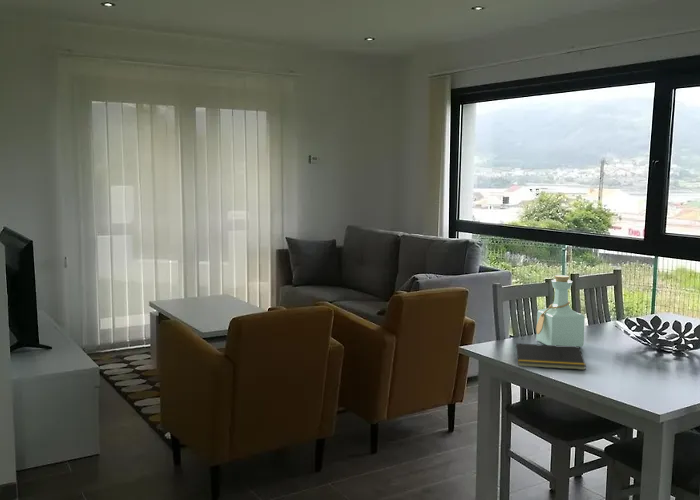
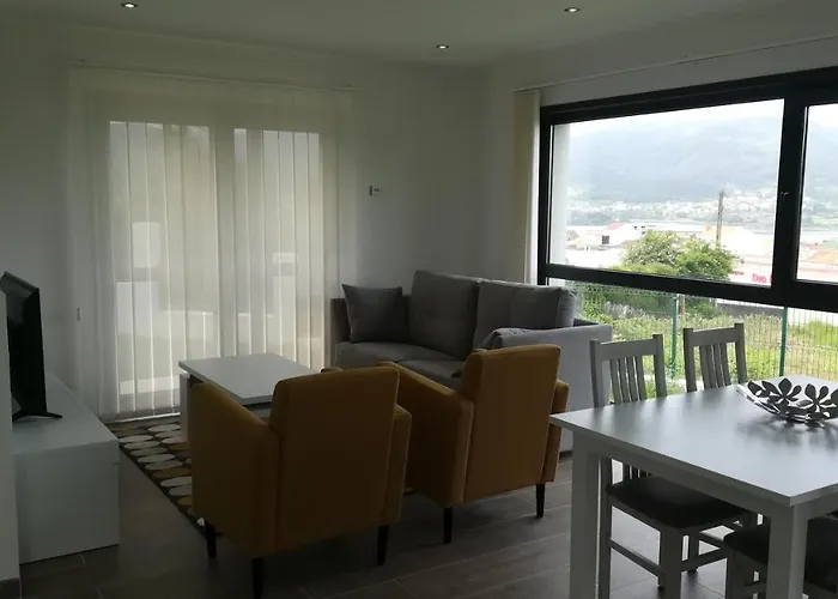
- notepad [513,342,587,371]
- bottle [535,274,586,348]
